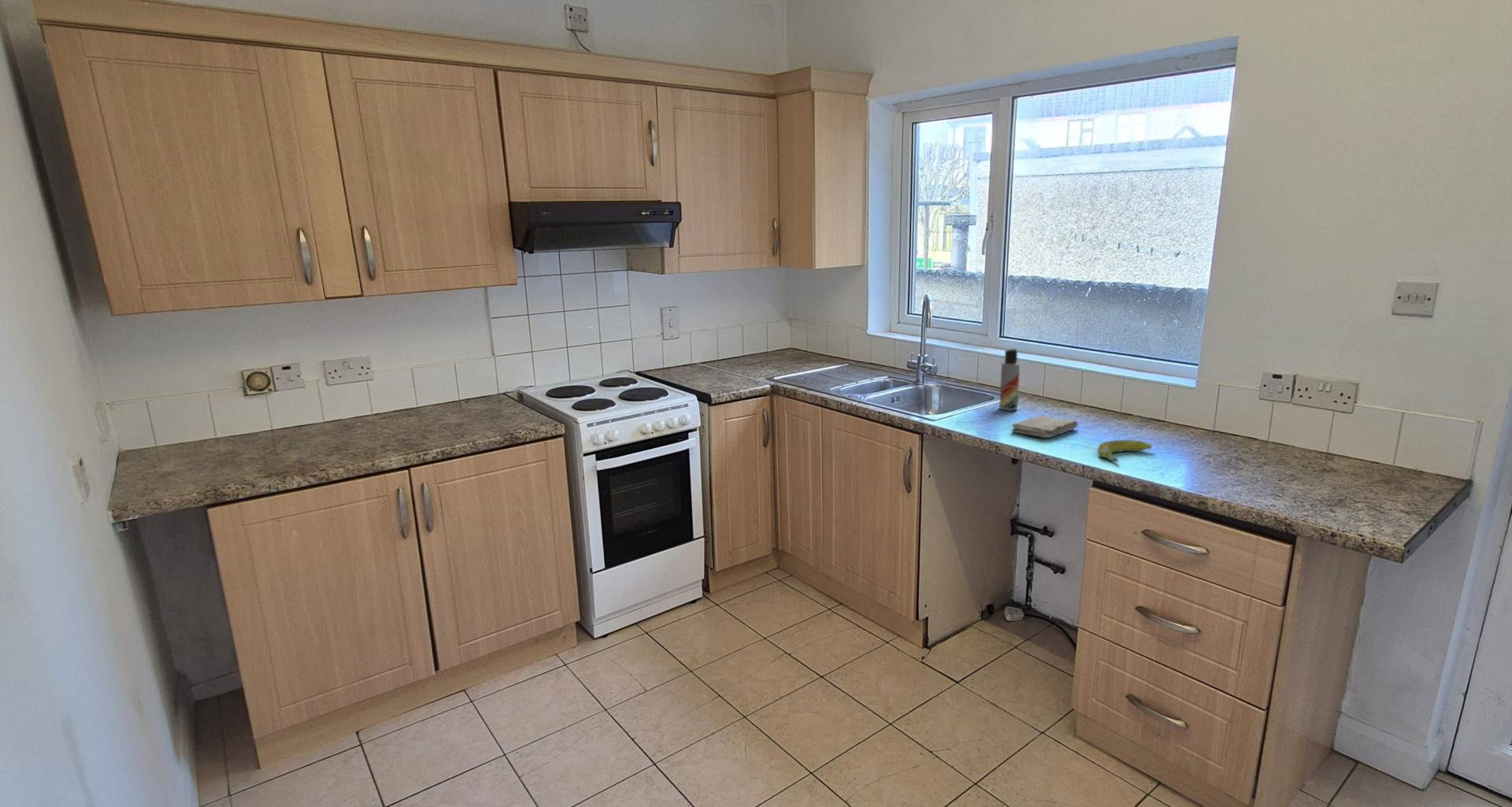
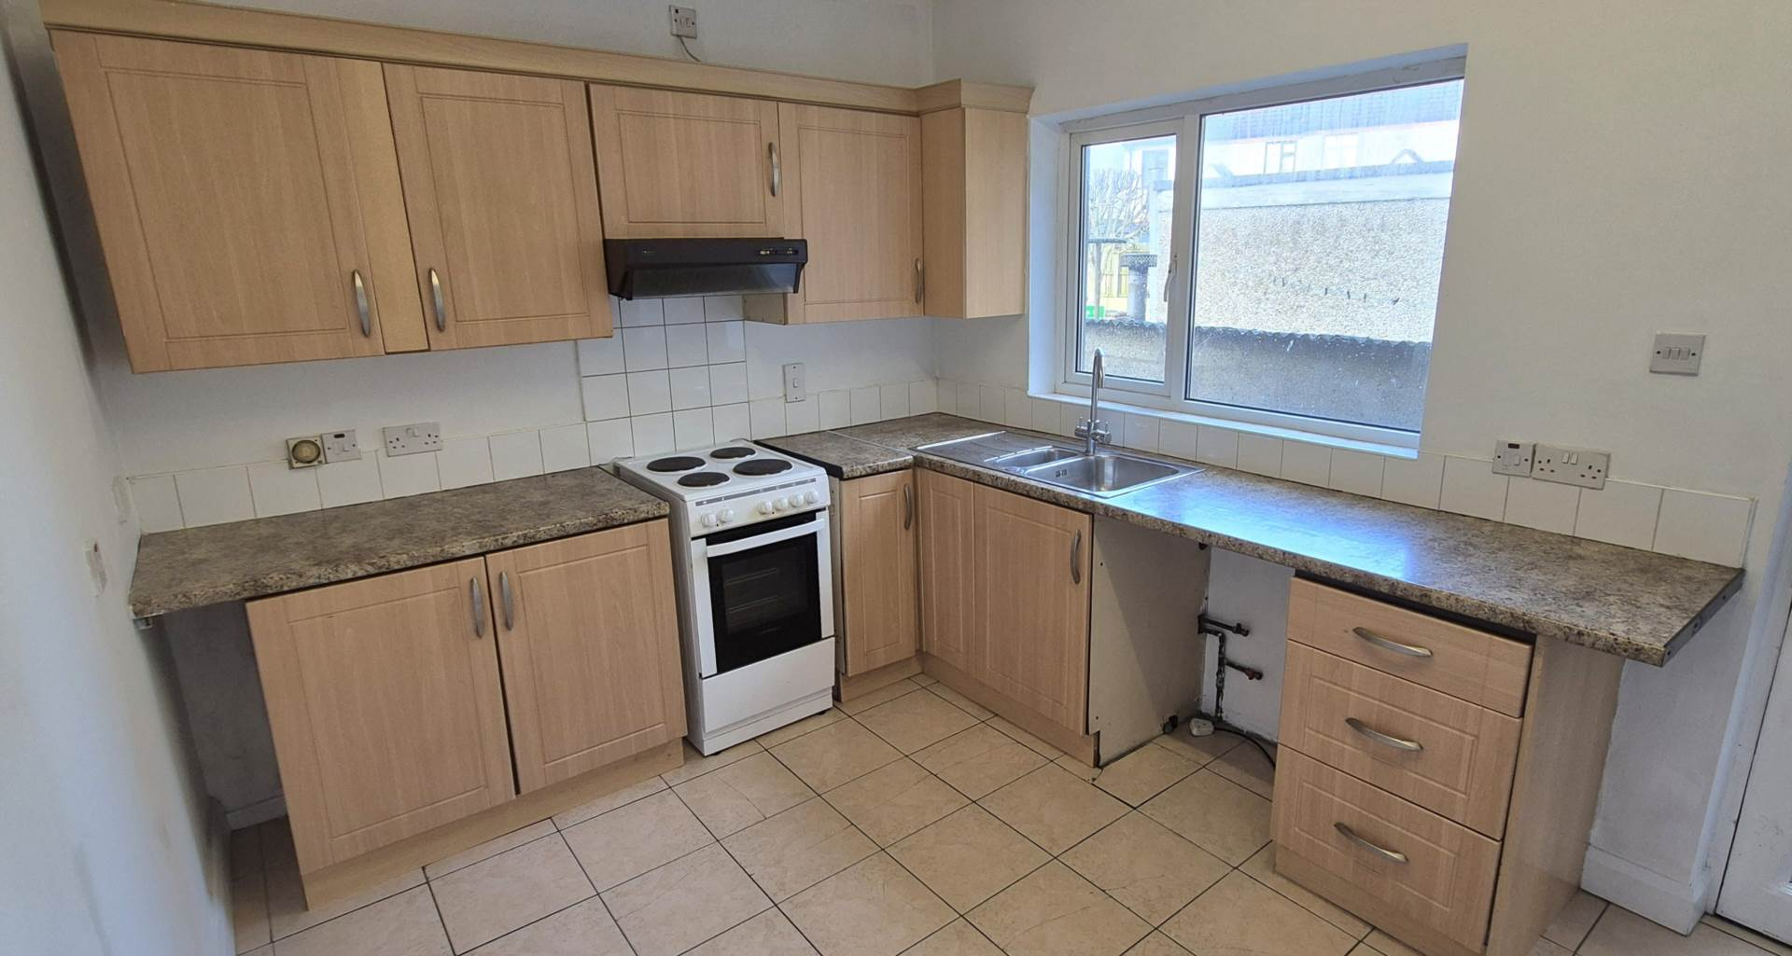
- lotion bottle [999,348,1021,411]
- washcloth [1011,415,1079,439]
- banana [1096,439,1152,463]
